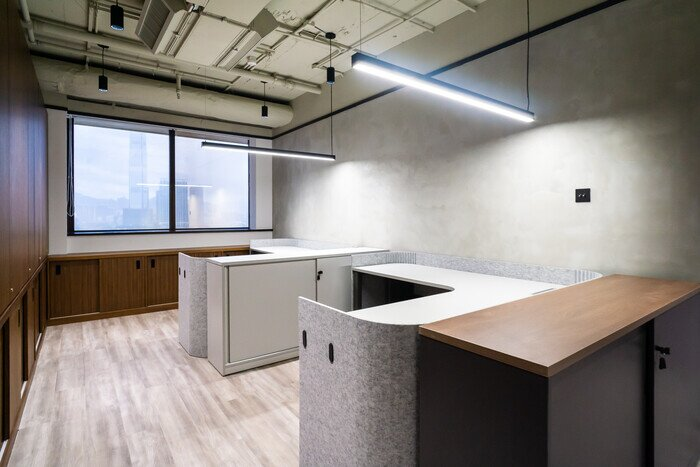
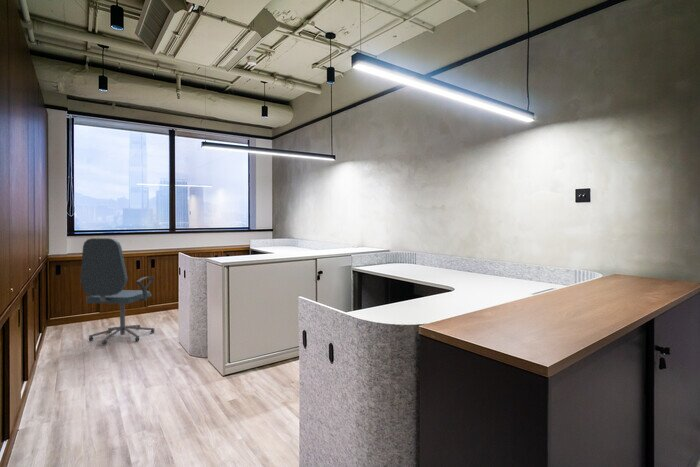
+ office chair [78,237,156,346]
